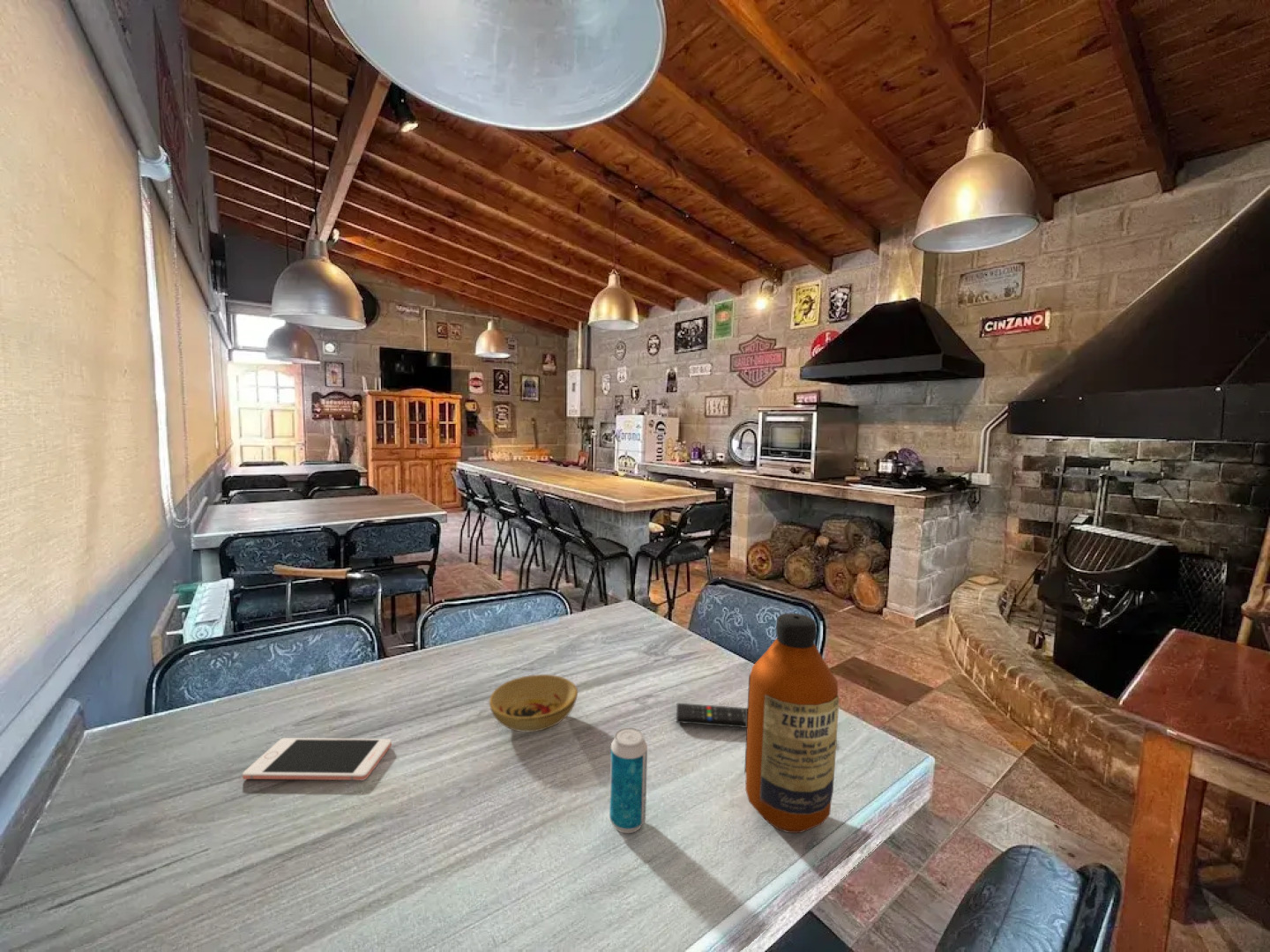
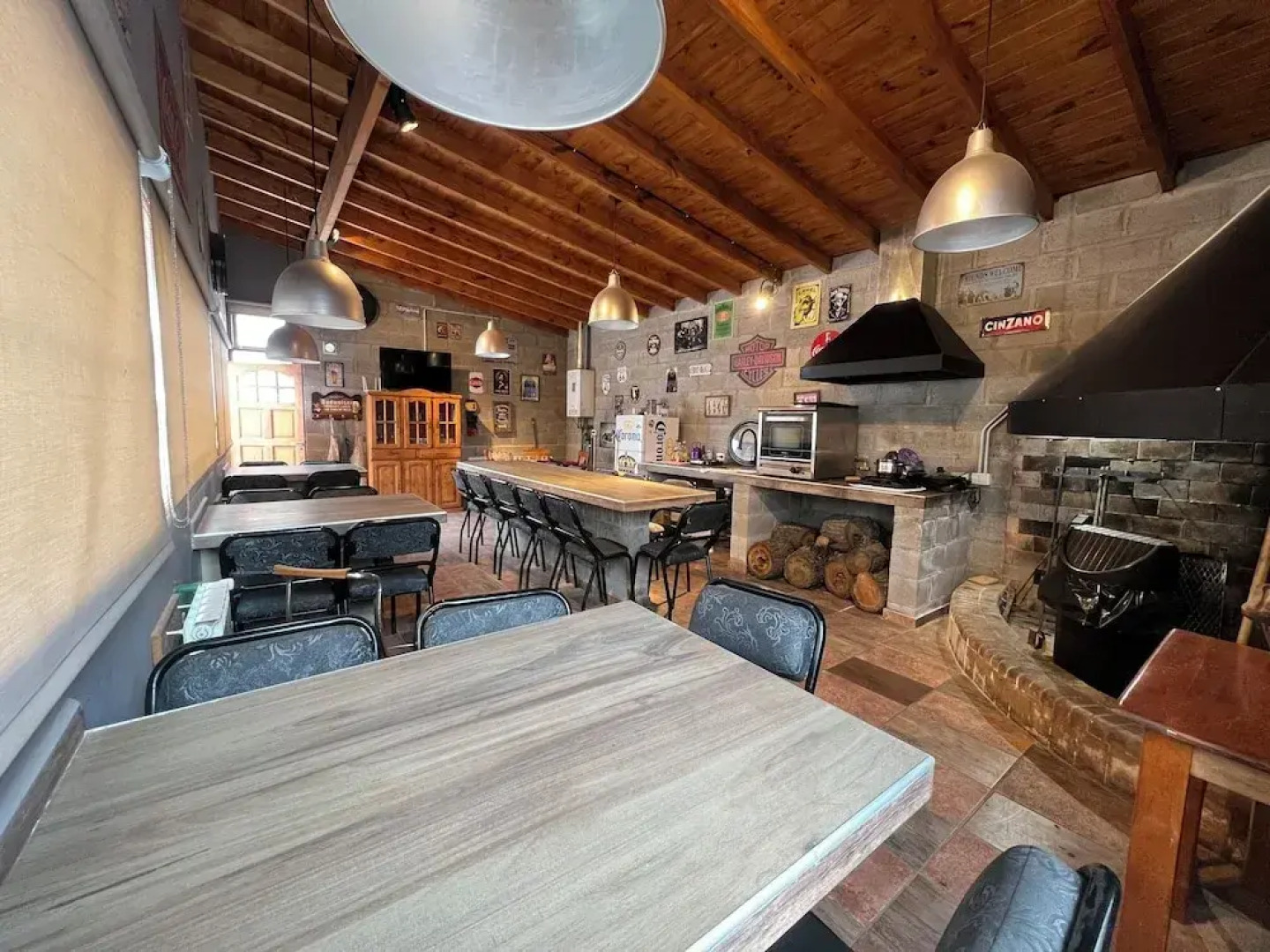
- beverage can [609,727,648,834]
- bottle [743,612,840,834]
- bowl [489,673,579,733]
- remote control [676,703,748,729]
- cell phone [242,737,392,781]
